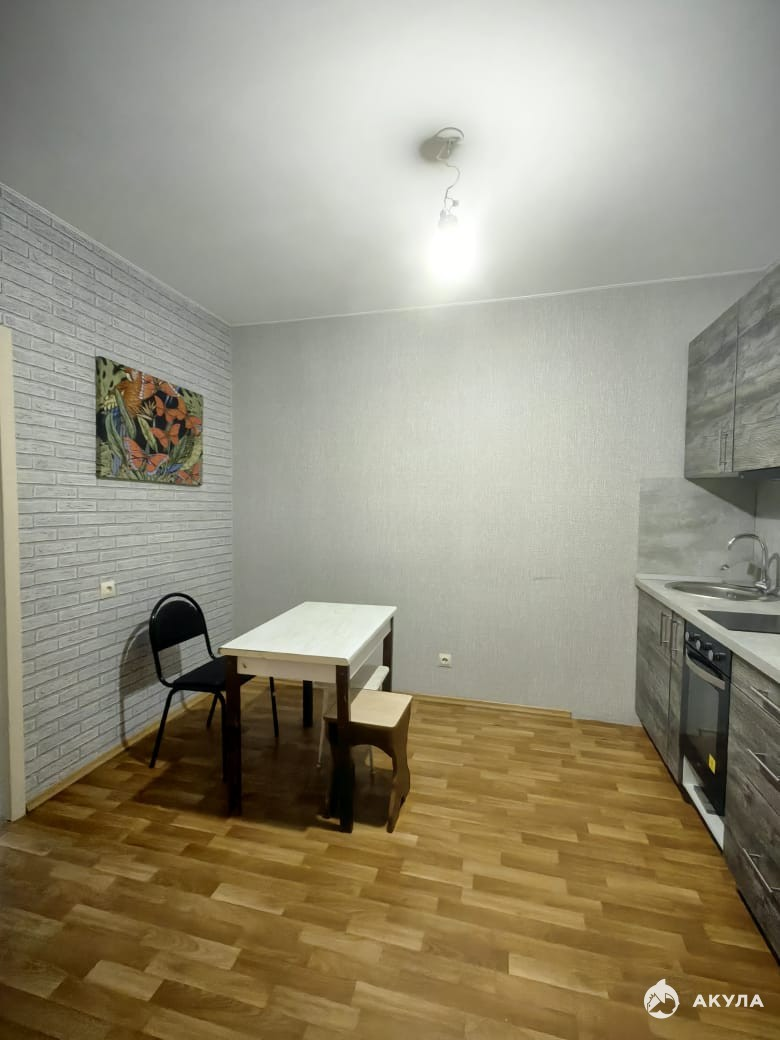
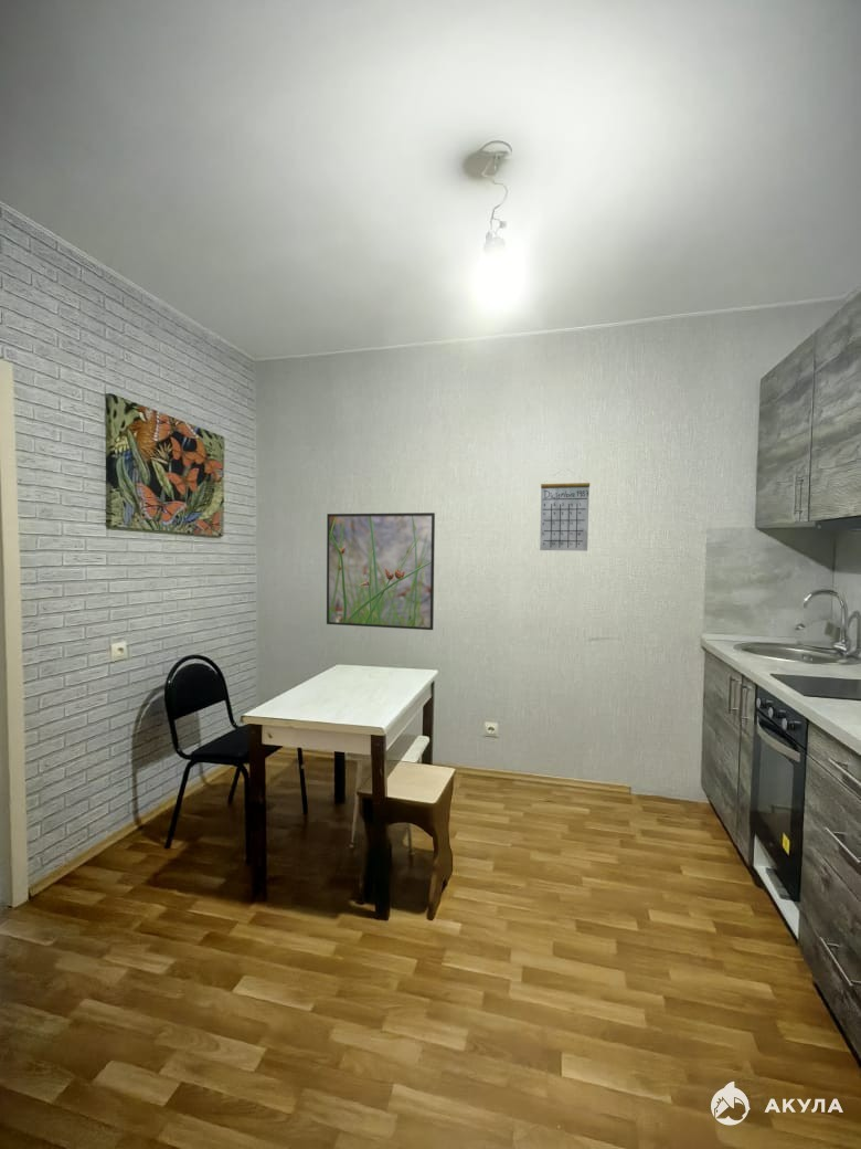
+ calendar [539,468,591,552]
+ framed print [326,512,436,631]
